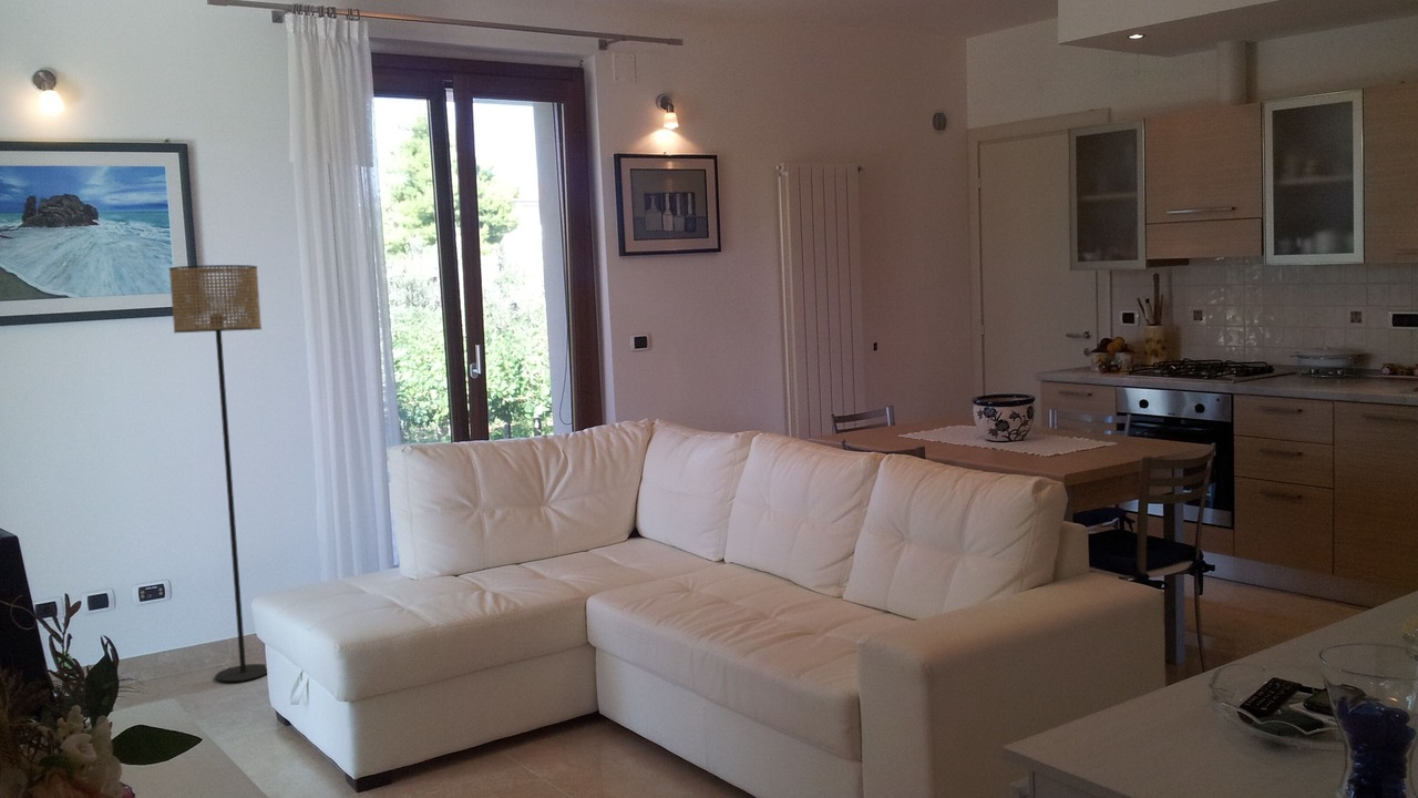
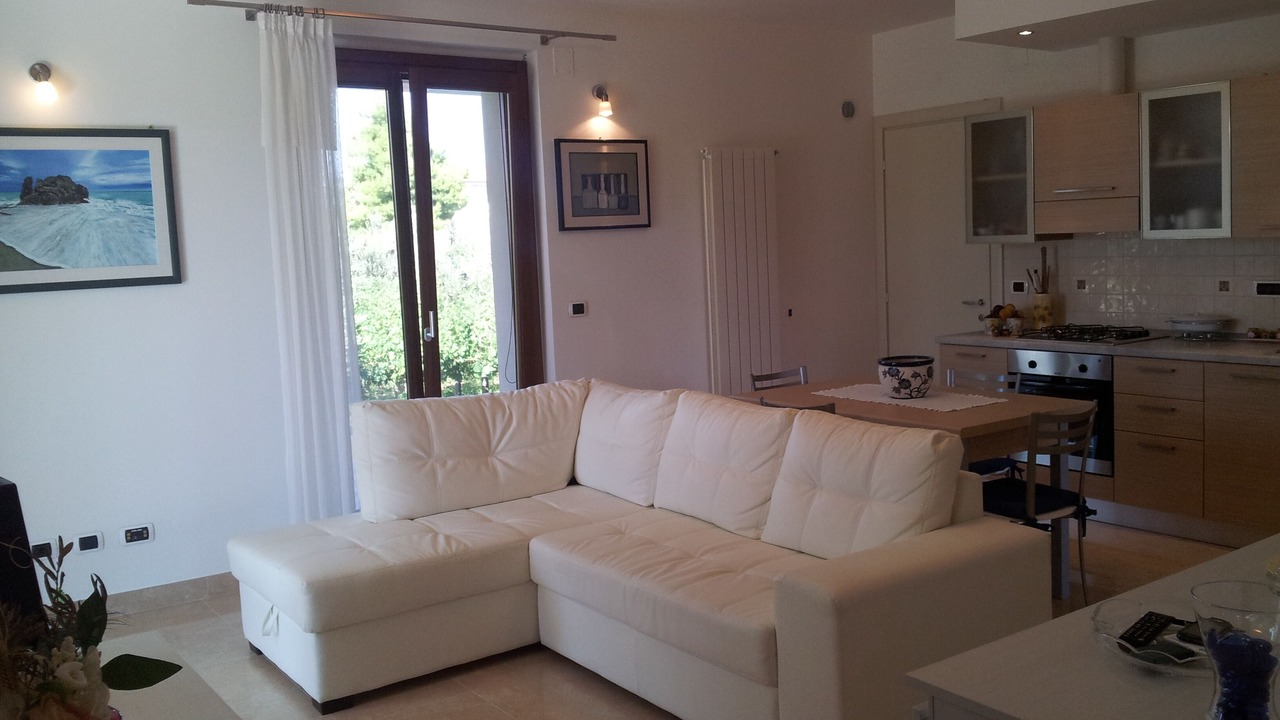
- floor lamp [168,264,268,683]
